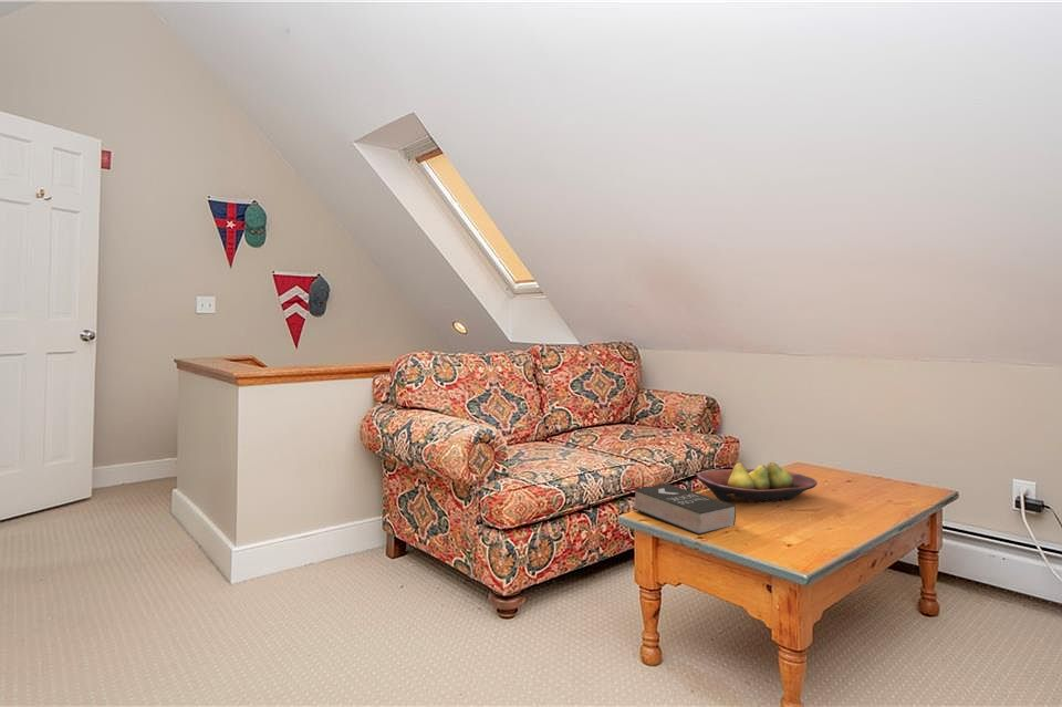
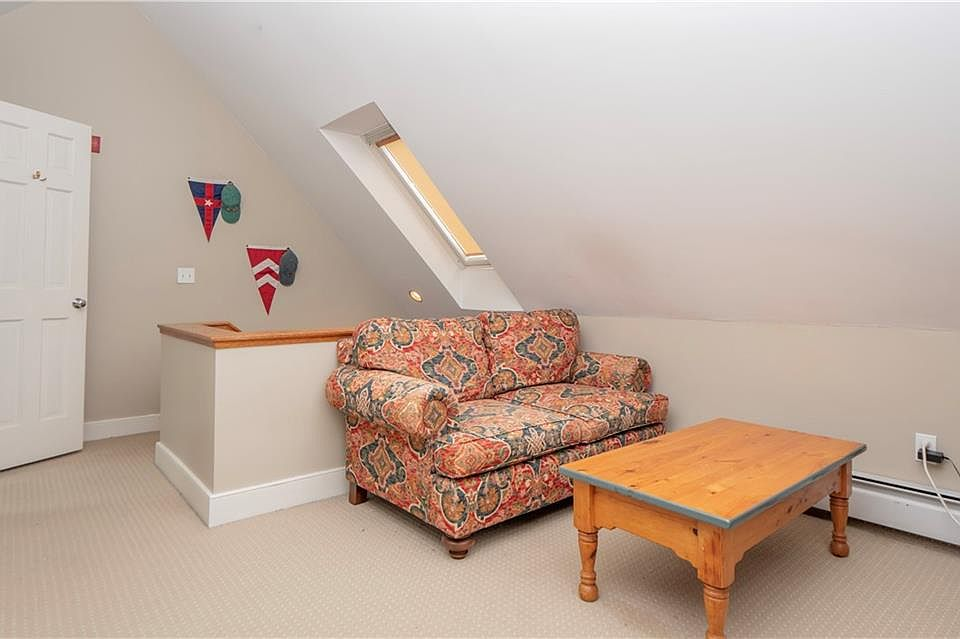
- book [632,482,737,536]
- fruit bowl [696,461,819,503]
